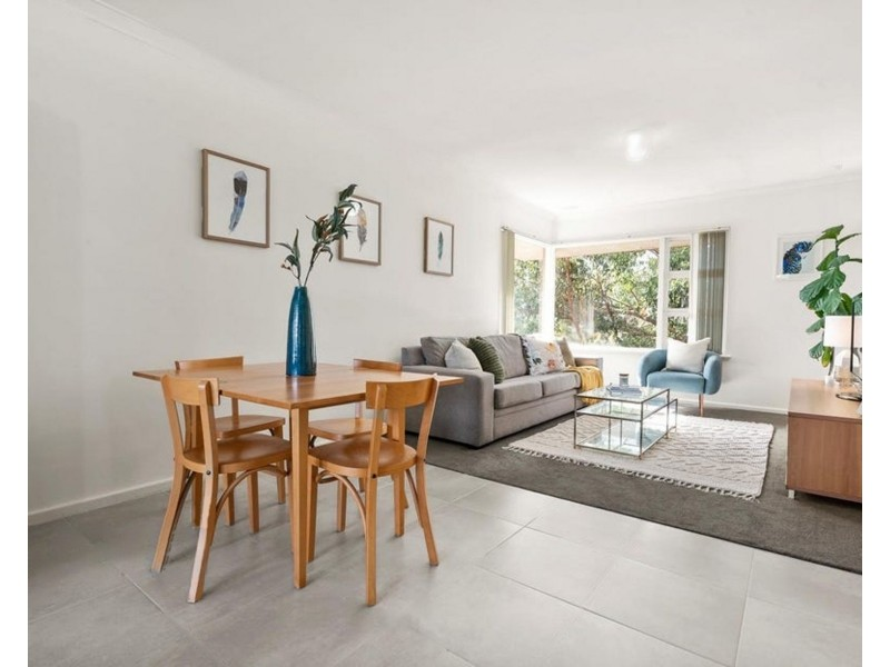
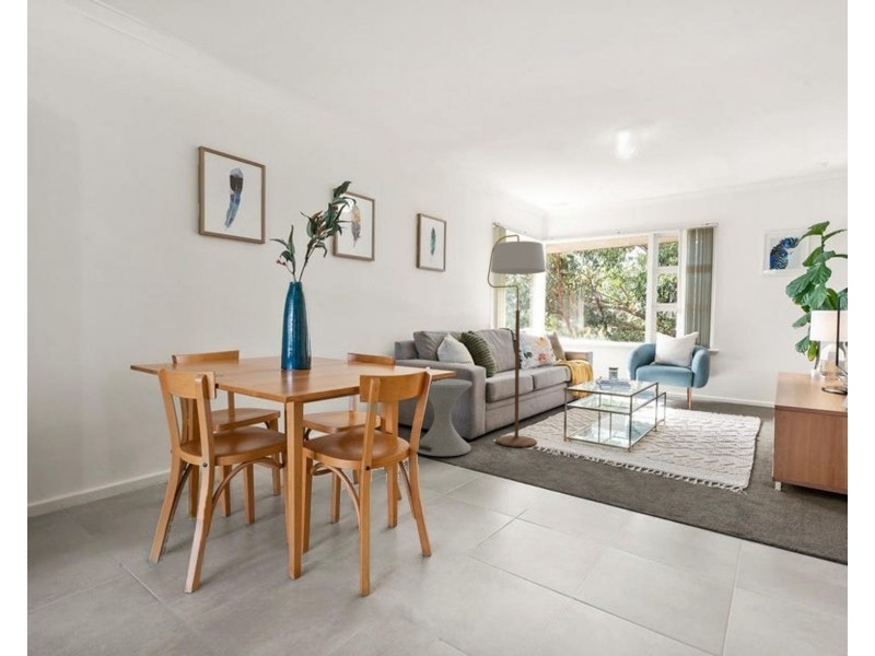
+ side table [418,377,472,457]
+ floor lamp [487,234,547,448]
